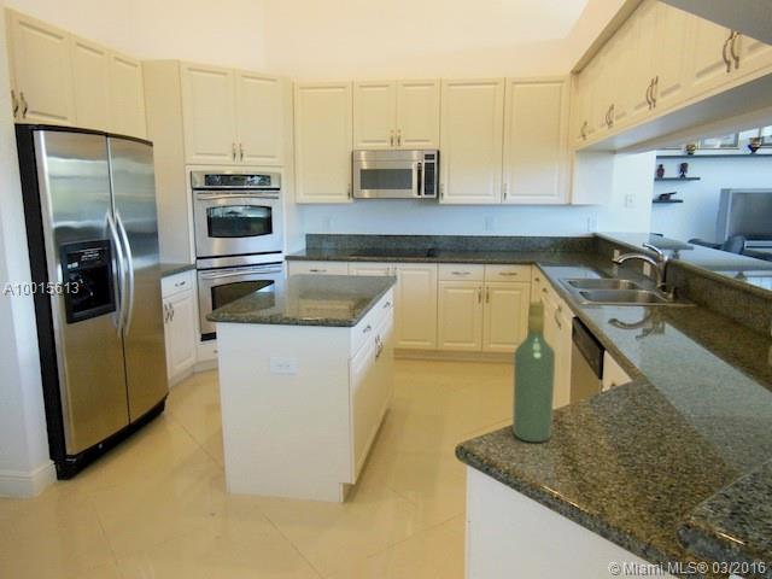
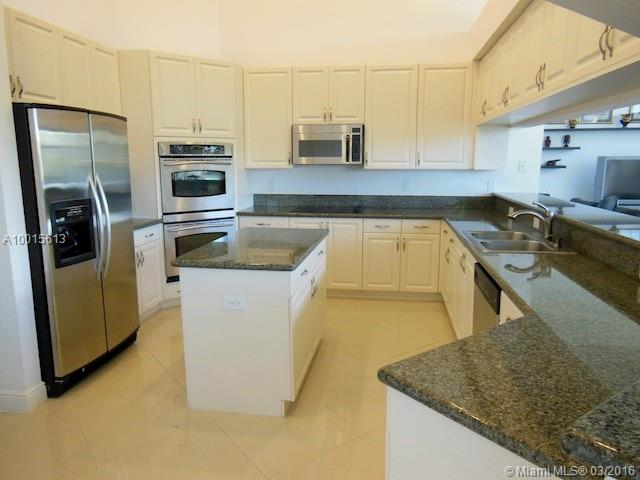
- wine bottle [511,300,556,443]
